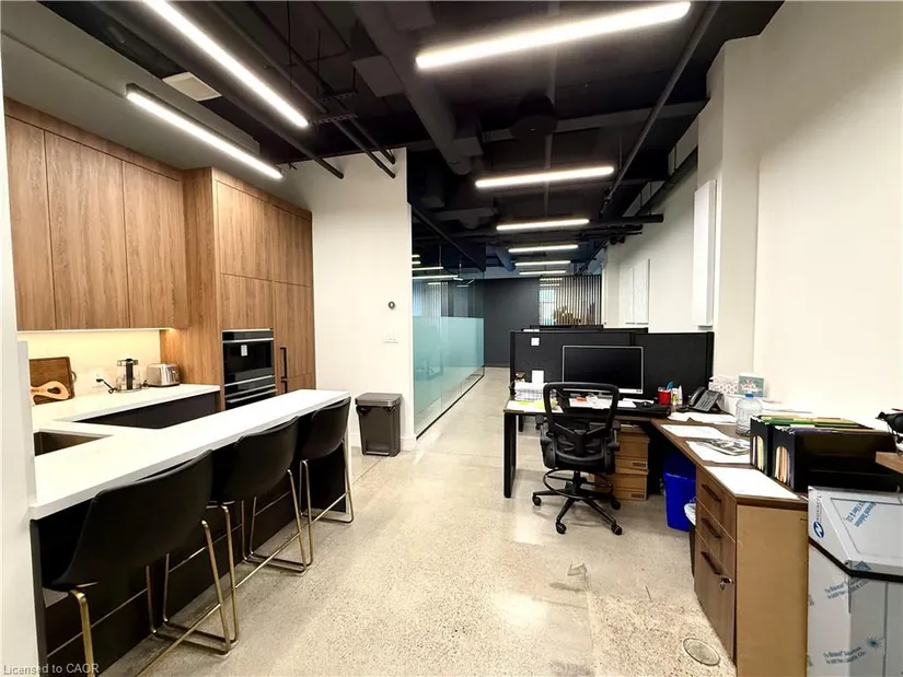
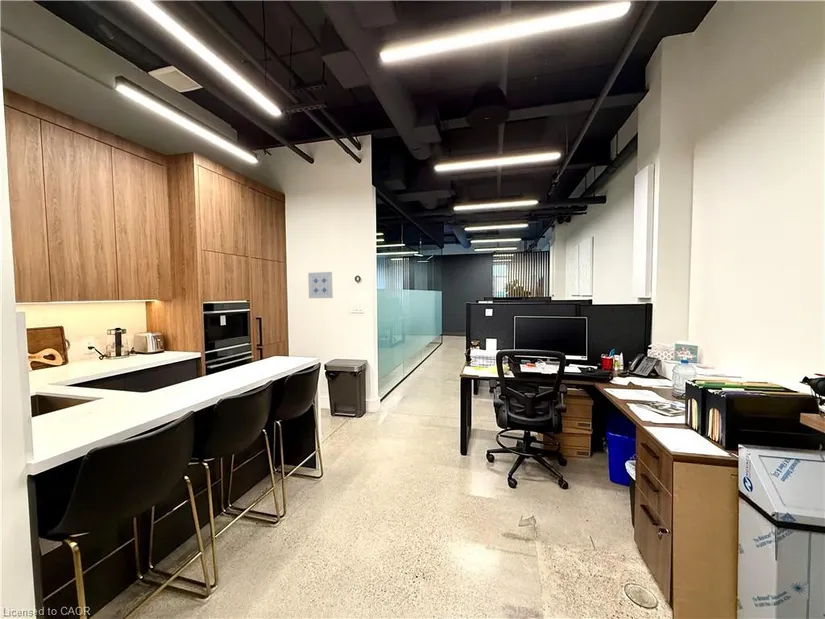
+ wall art [307,271,334,299]
